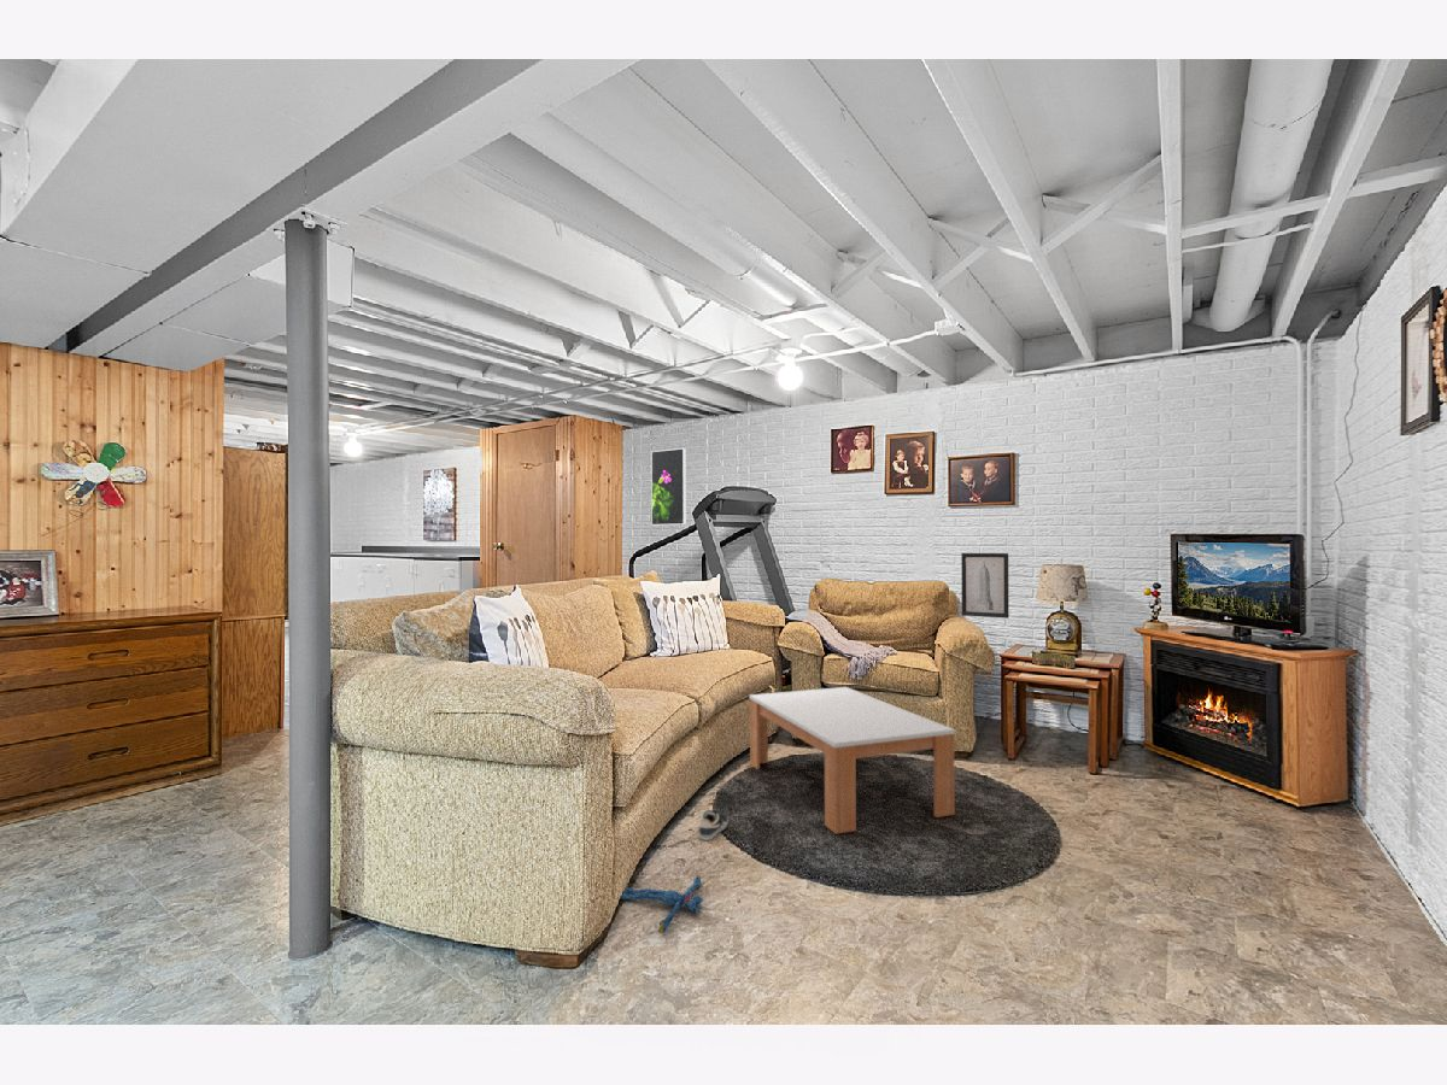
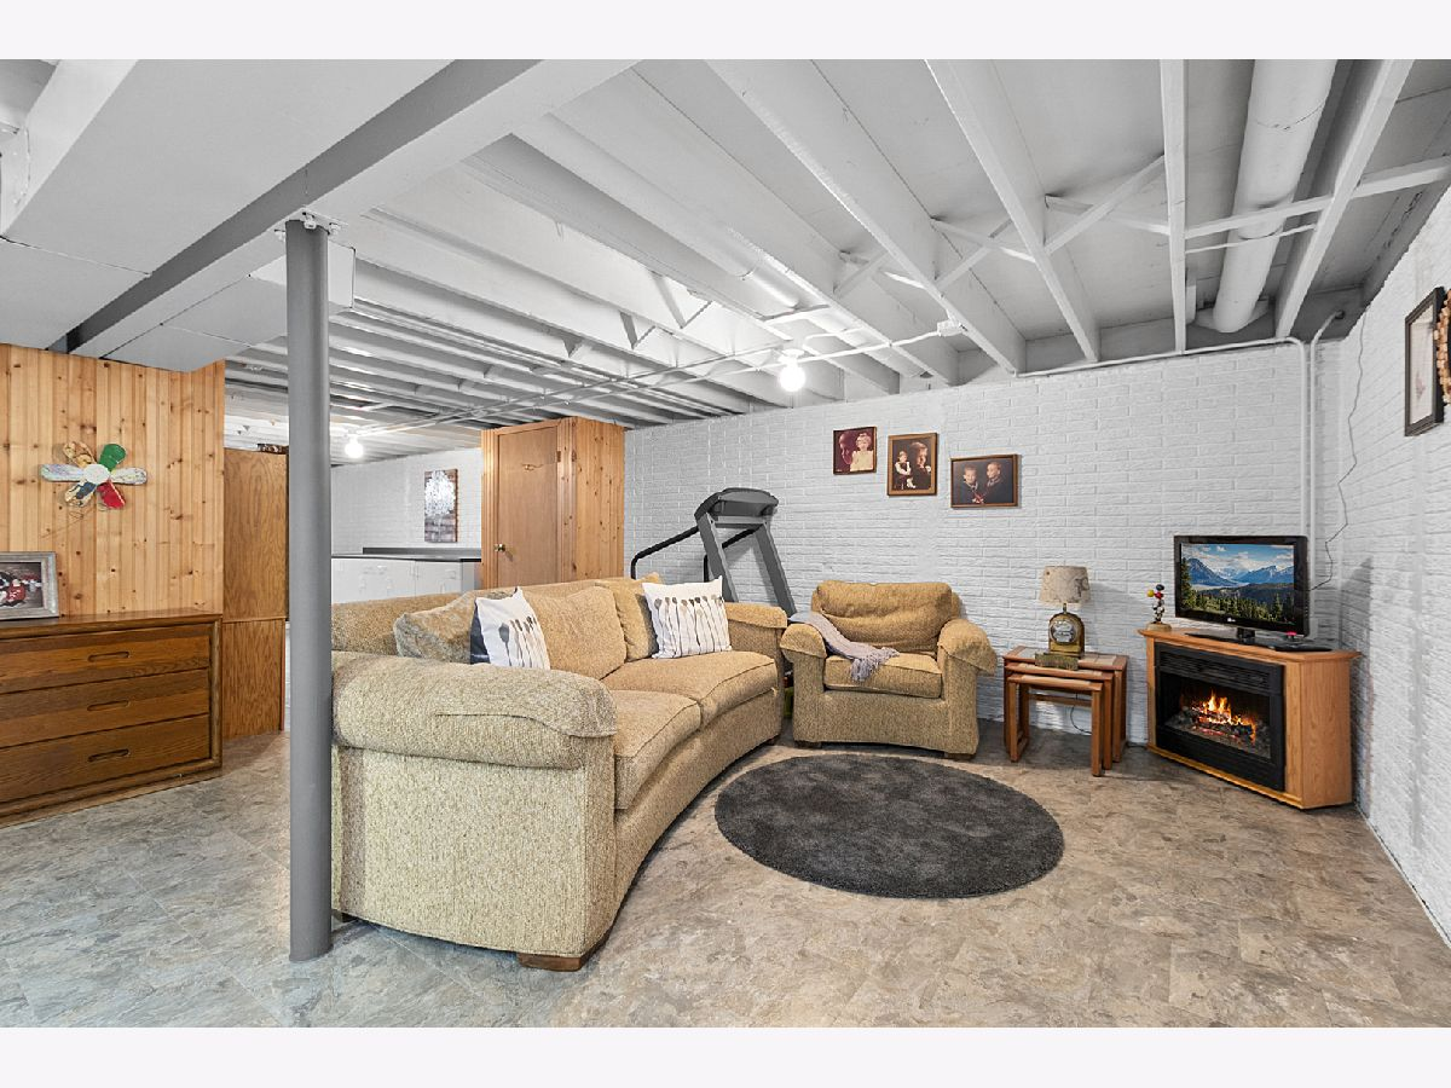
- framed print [650,447,687,526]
- wall art [960,552,1010,620]
- sneaker [698,809,730,841]
- plush toy [620,874,704,933]
- coffee table [748,686,956,835]
